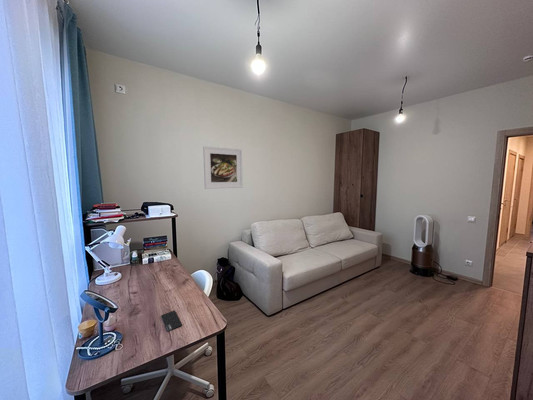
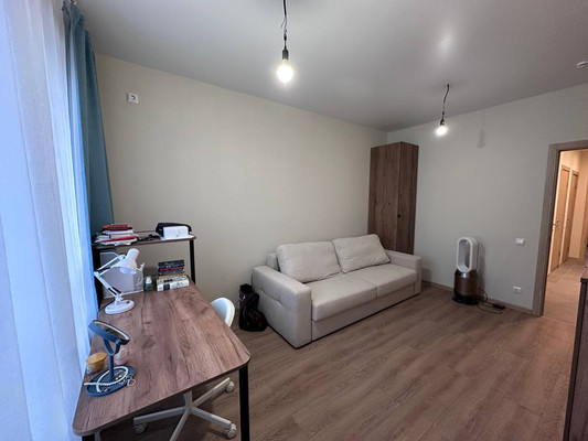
- smartphone [160,309,183,333]
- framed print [202,145,244,190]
